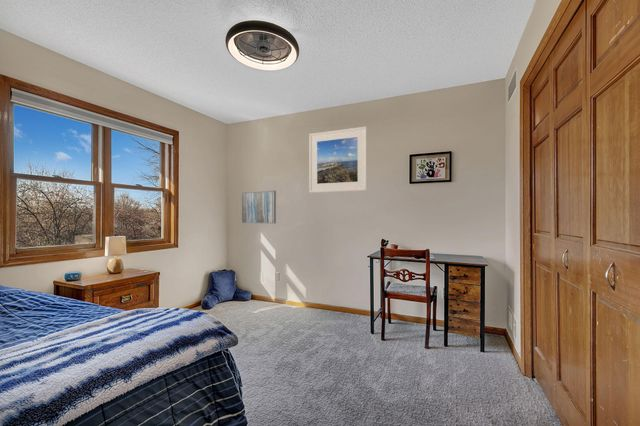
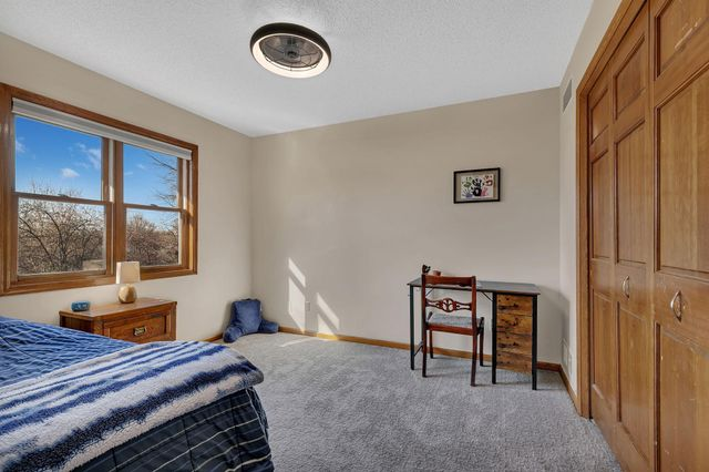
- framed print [308,126,368,194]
- wall art [241,190,277,224]
